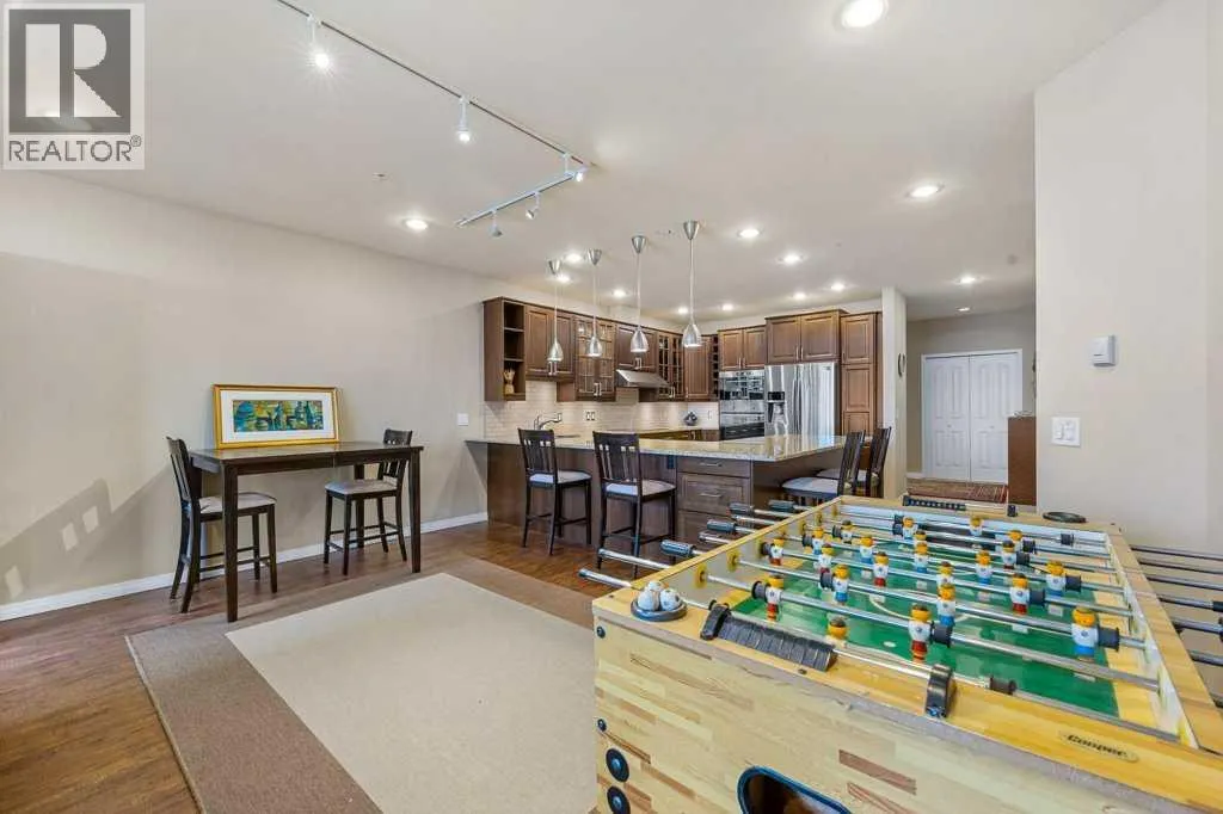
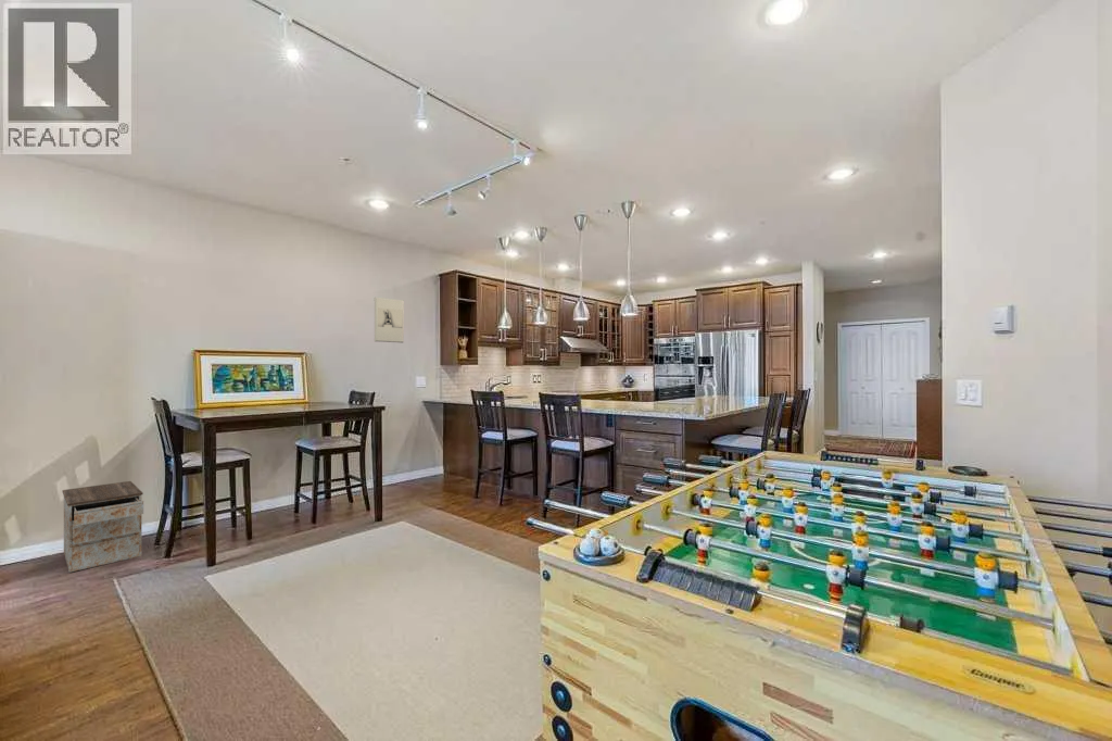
+ cabinet [61,480,144,574]
+ wall sculpture [372,297,405,343]
